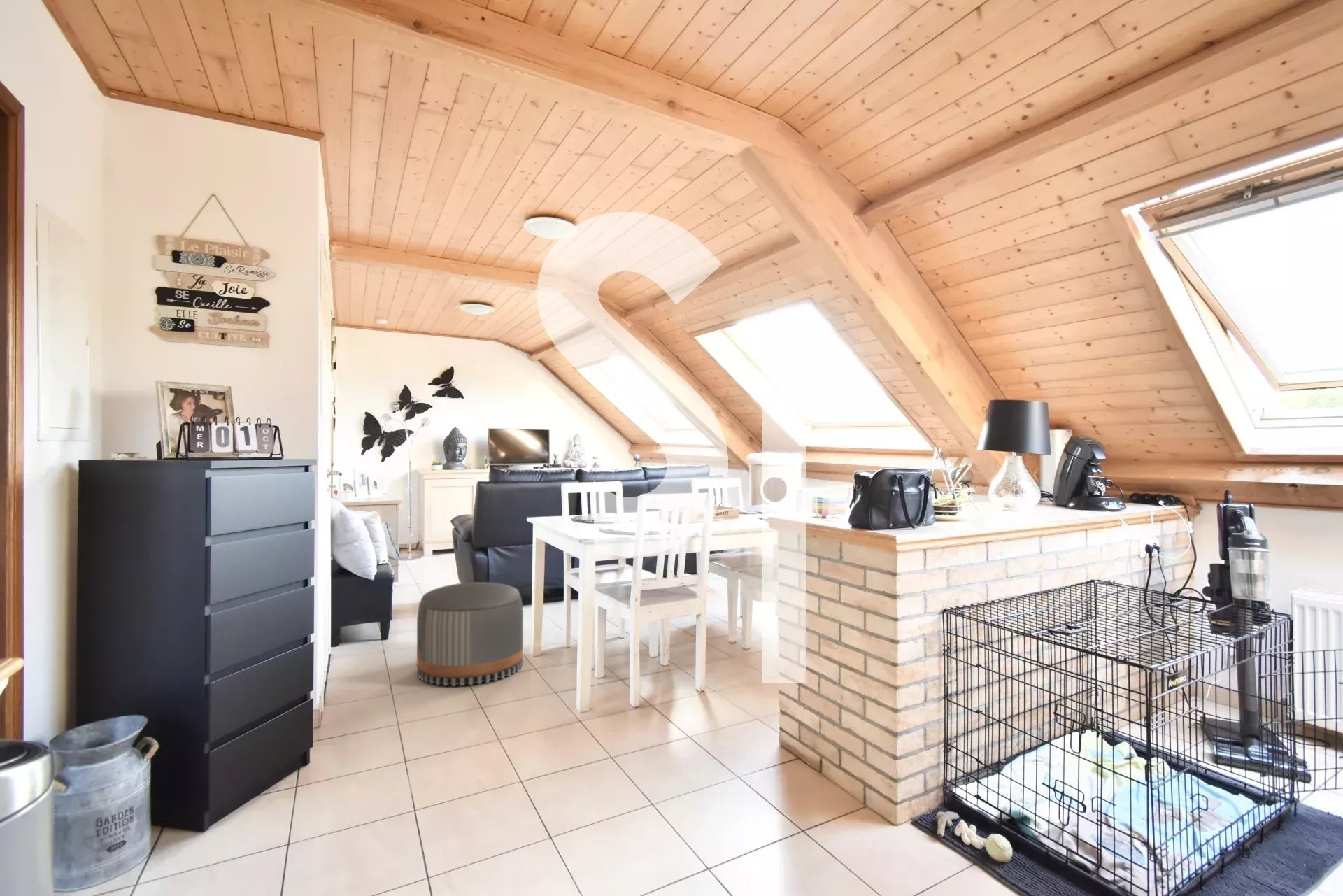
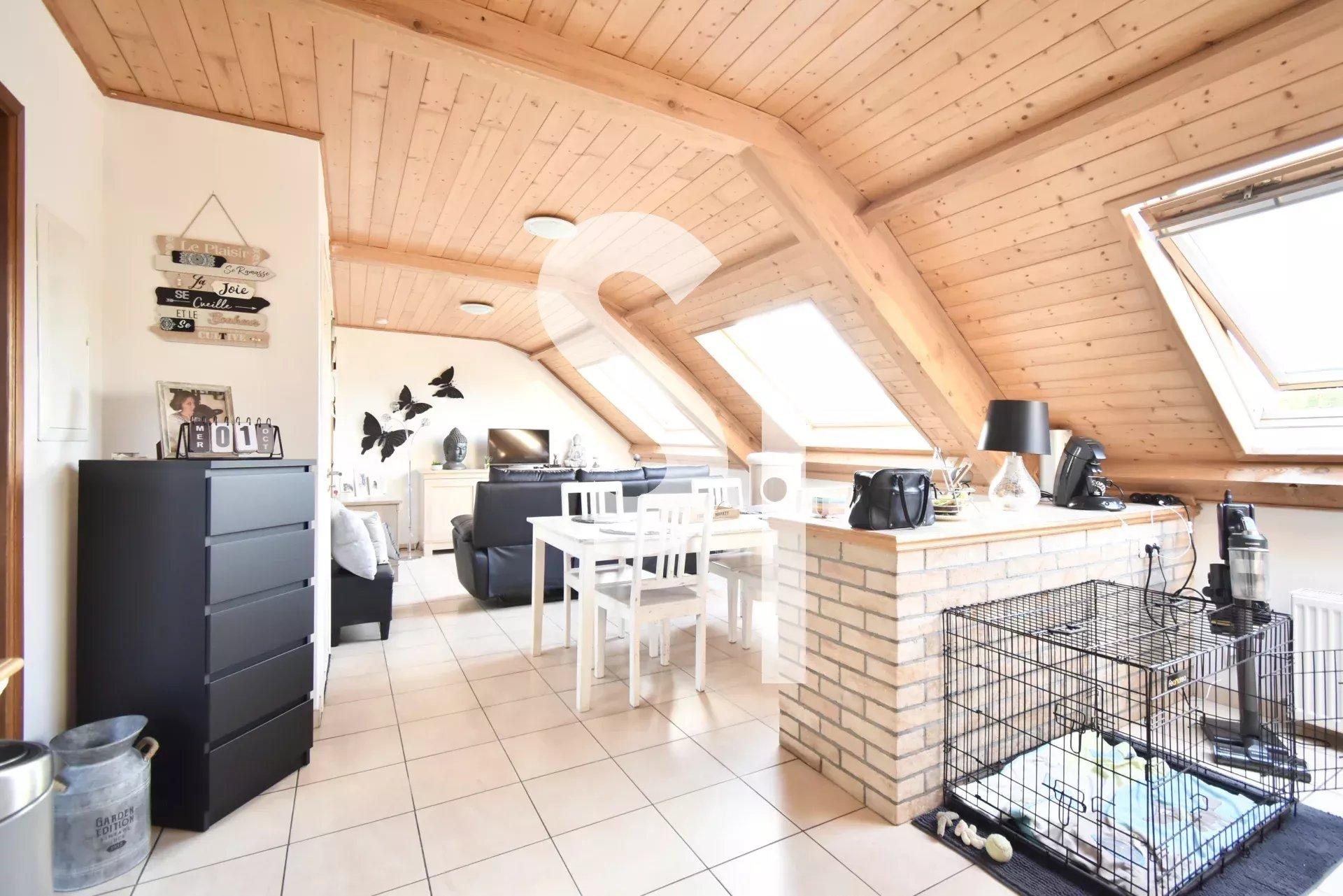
- pouf [416,581,524,686]
